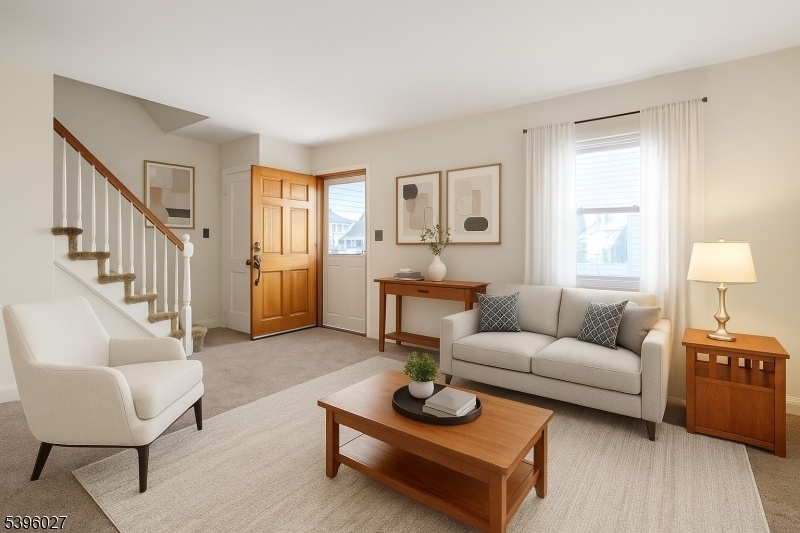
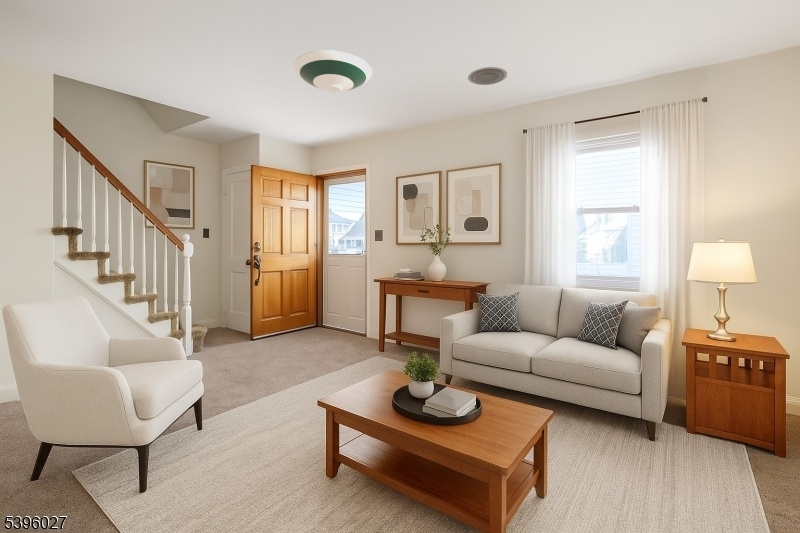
+ recessed light [467,66,508,86]
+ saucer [293,49,373,94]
